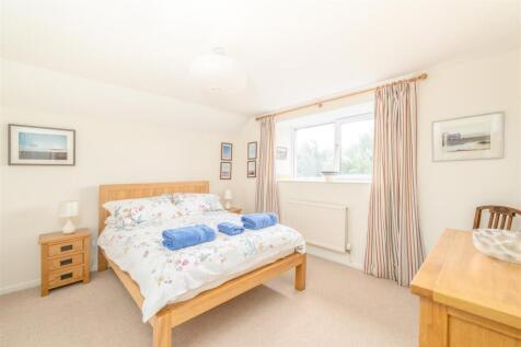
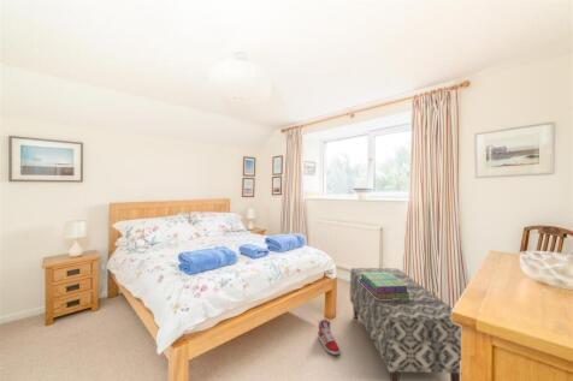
+ sneaker [317,319,342,356]
+ bench [349,267,462,381]
+ stack of books [359,273,410,299]
